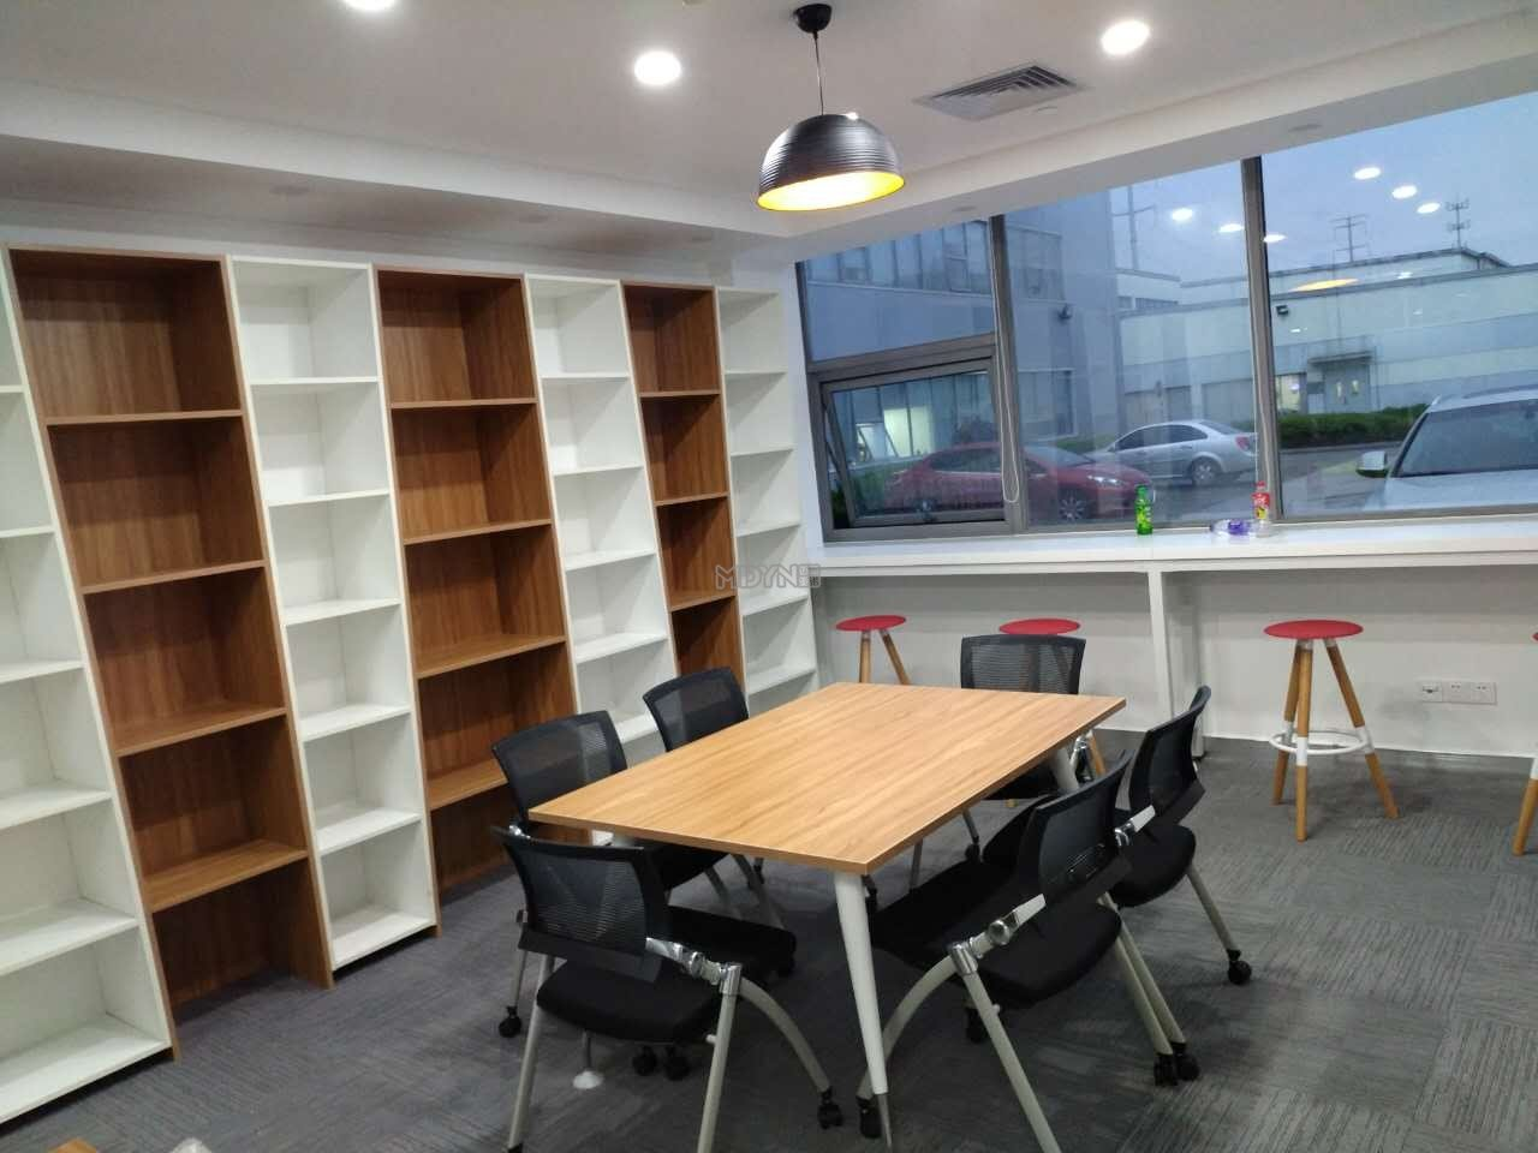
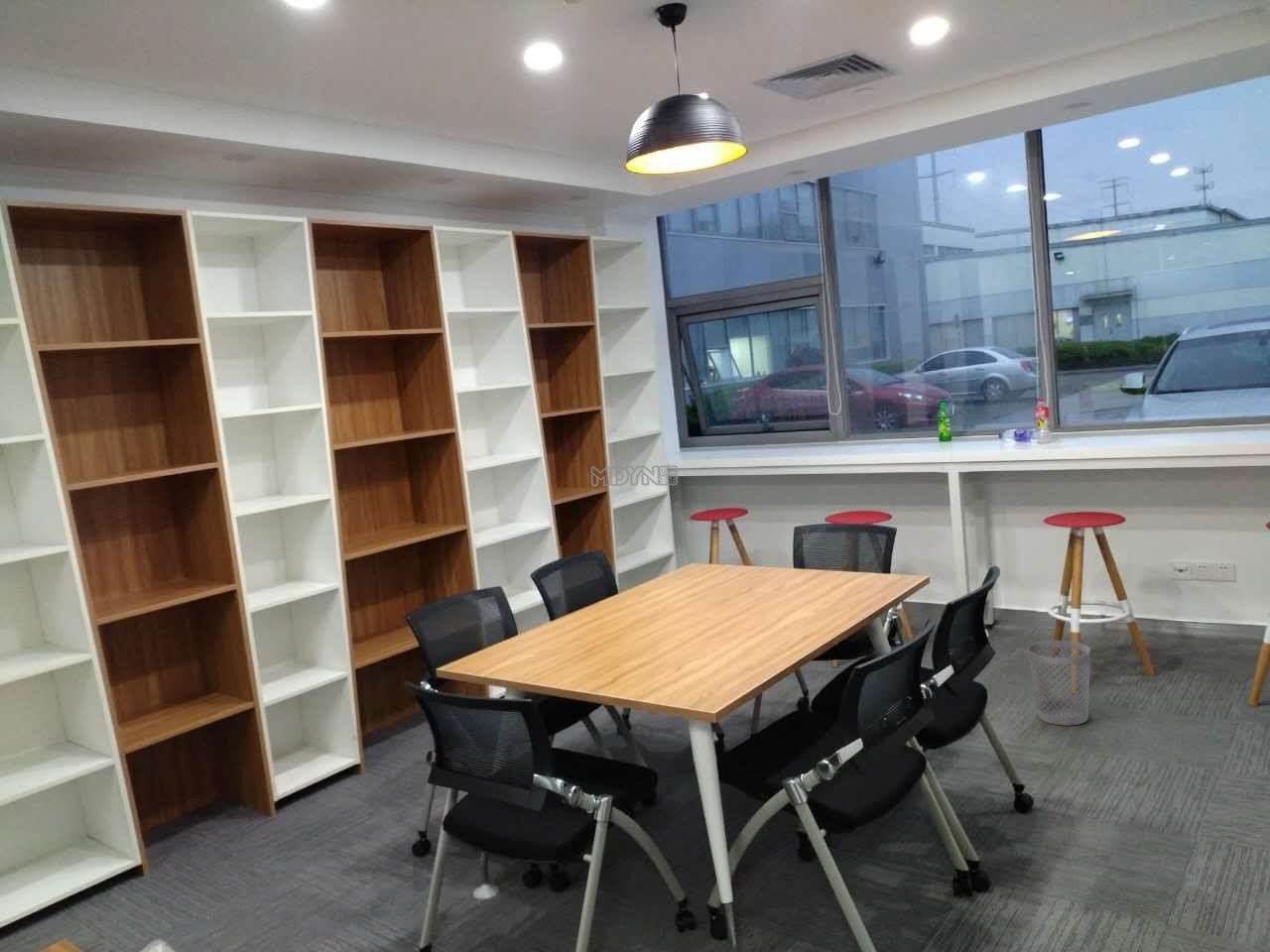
+ wastebasket [1027,640,1091,727]
